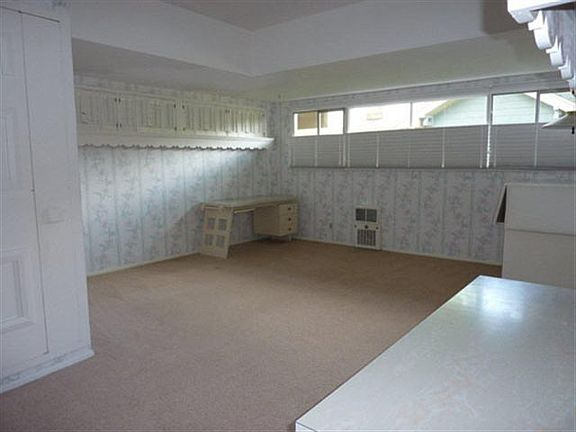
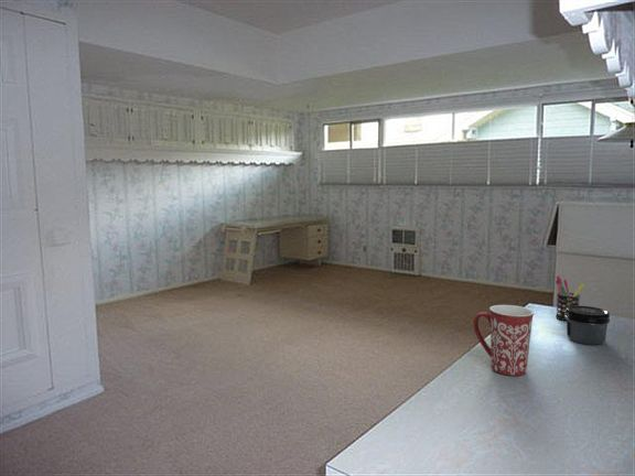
+ pen holder [555,274,585,322]
+ jar [564,305,611,346]
+ mug [473,304,535,377]
